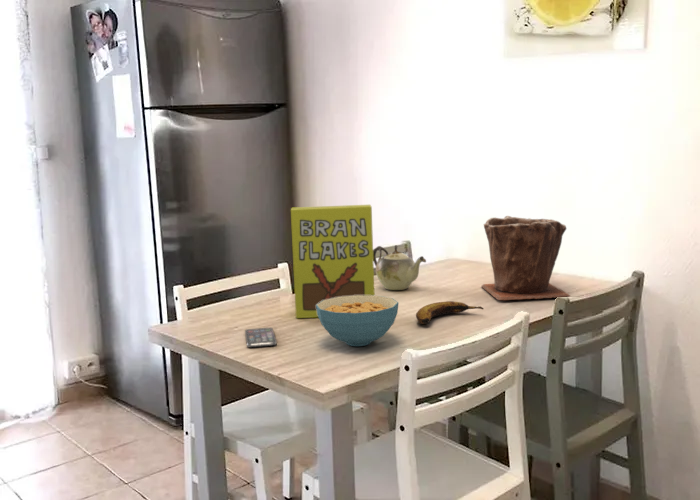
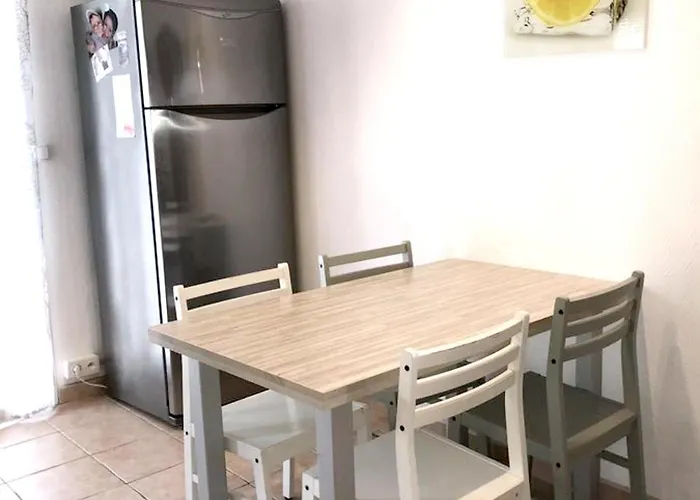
- banana [415,300,485,325]
- cereal box [290,204,376,319]
- teapot [373,244,427,291]
- smartphone [244,327,278,348]
- cereal bowl [316,295,399,347]
- plant pot [480,215,571,301]
